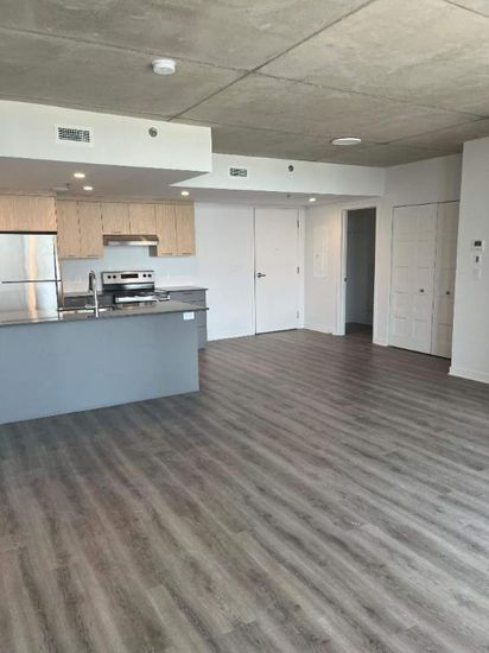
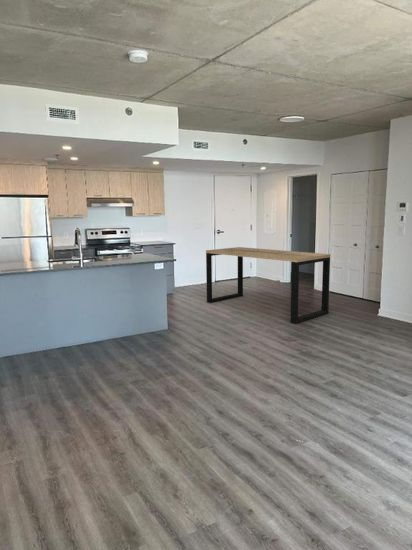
+ dining table [205,246,331,324]
